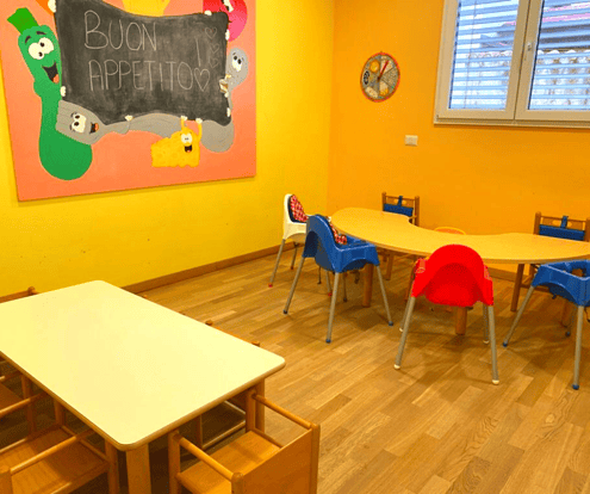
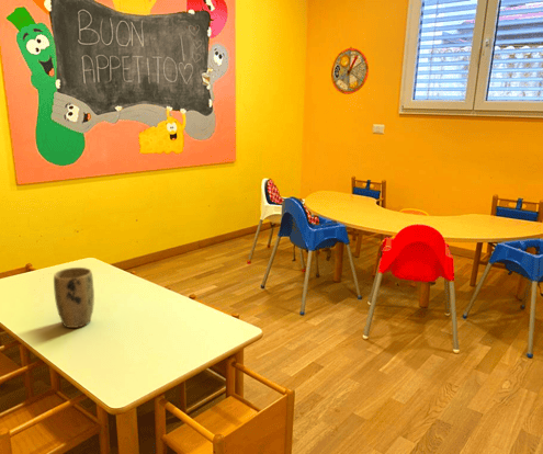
+ plant pot [53,266,95,329]
